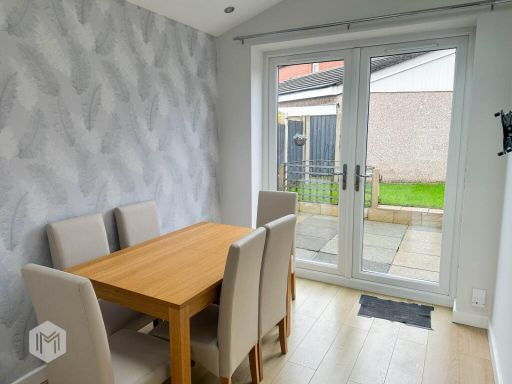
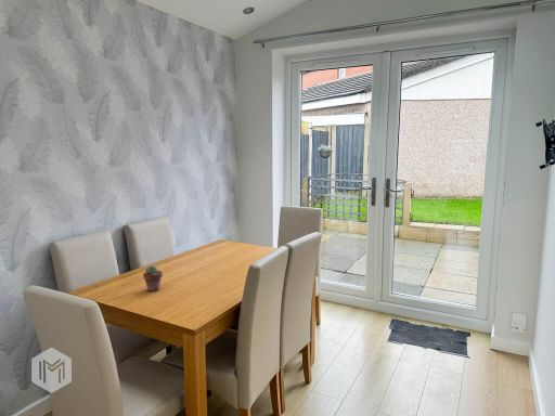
+ potted succulent [142,264,164,292]
